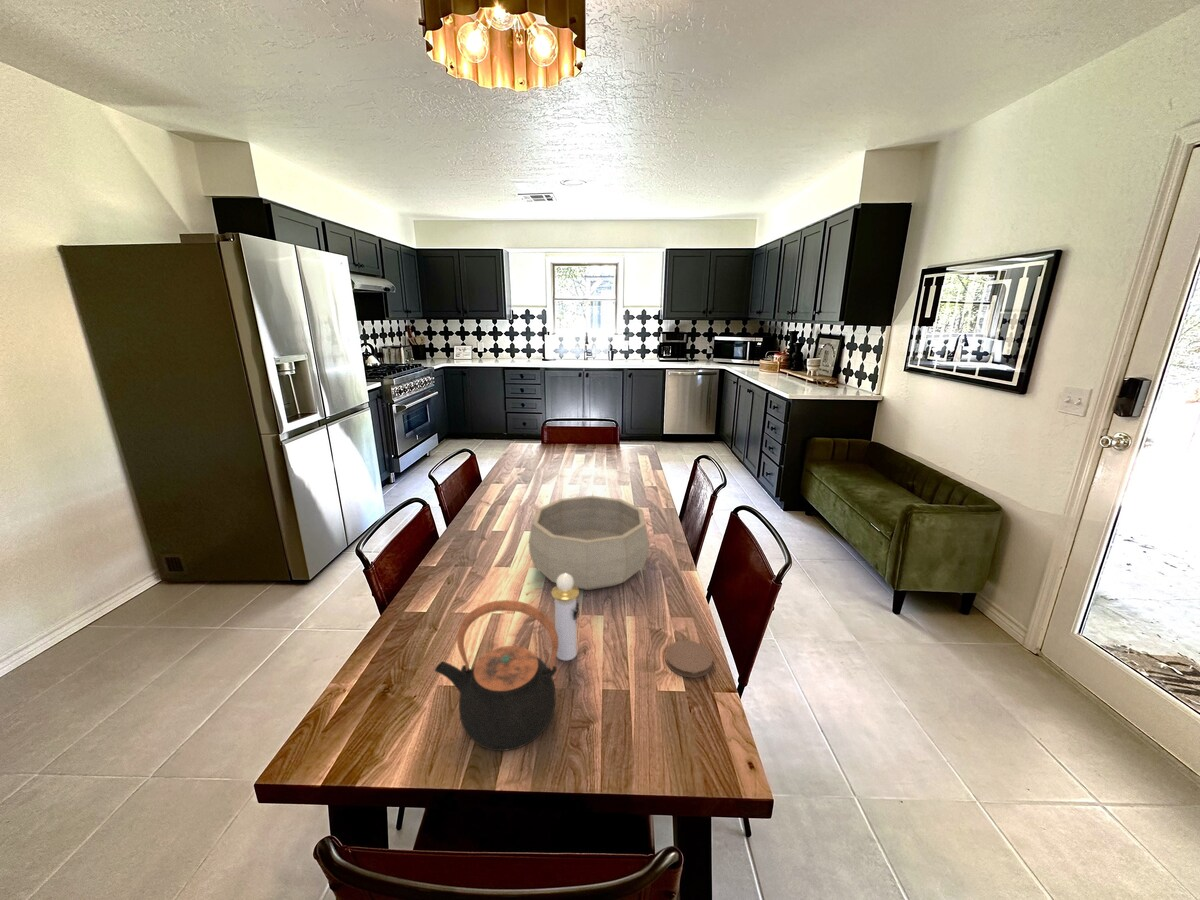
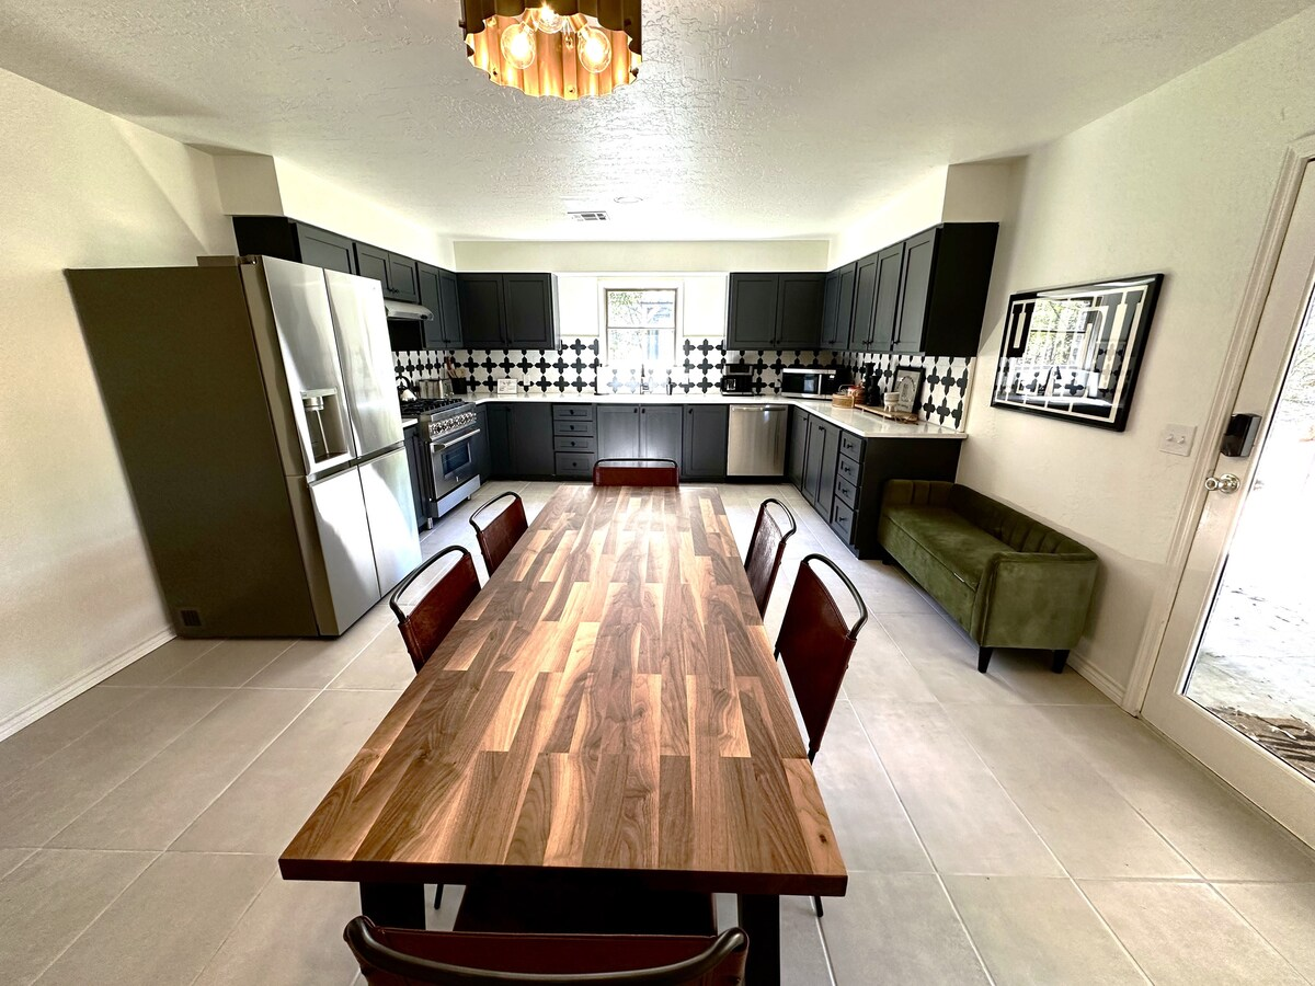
- decorative bowl [528,495,650,591]
- teapot [434,599,559,752]
- perfume bottle [550,573,580,661]
- coaster [665,639,714,679]
